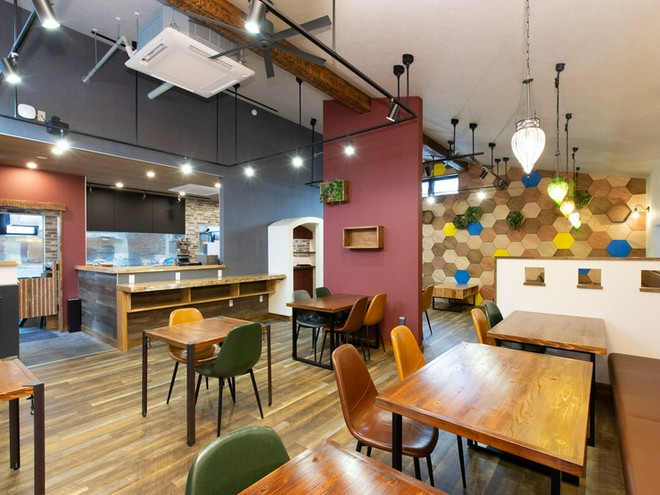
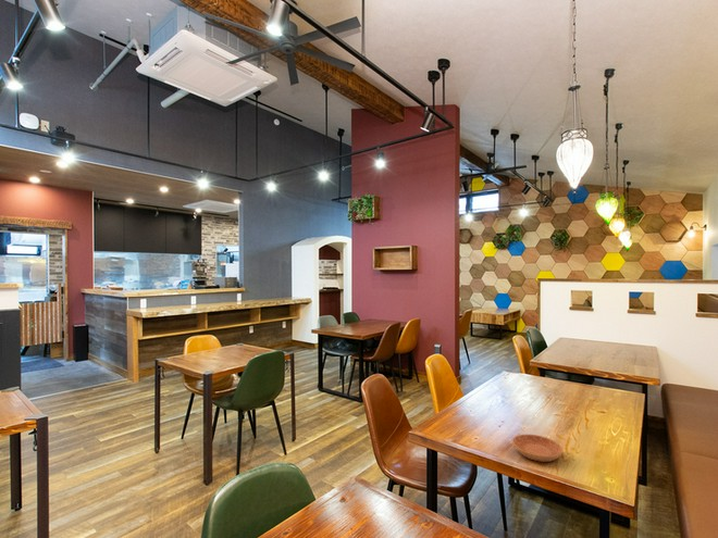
+ saucer [511,434,564,463]
